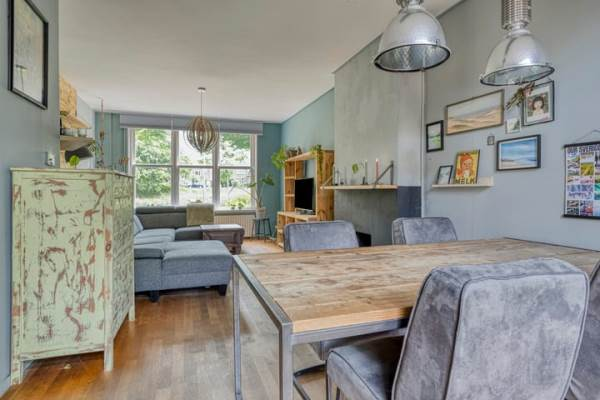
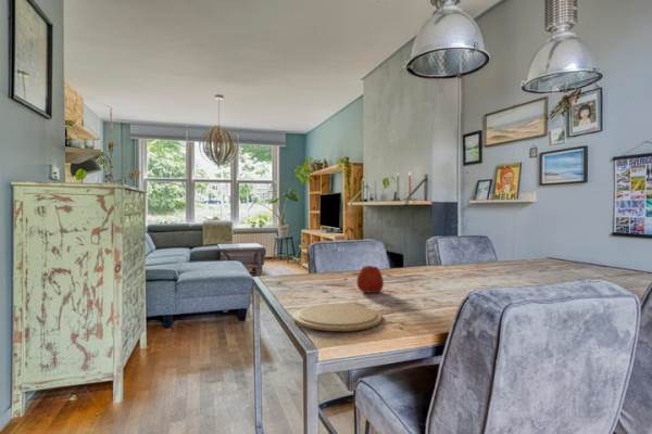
+ apple [355,265,385,294]
+ plate [292,303,384,332]
